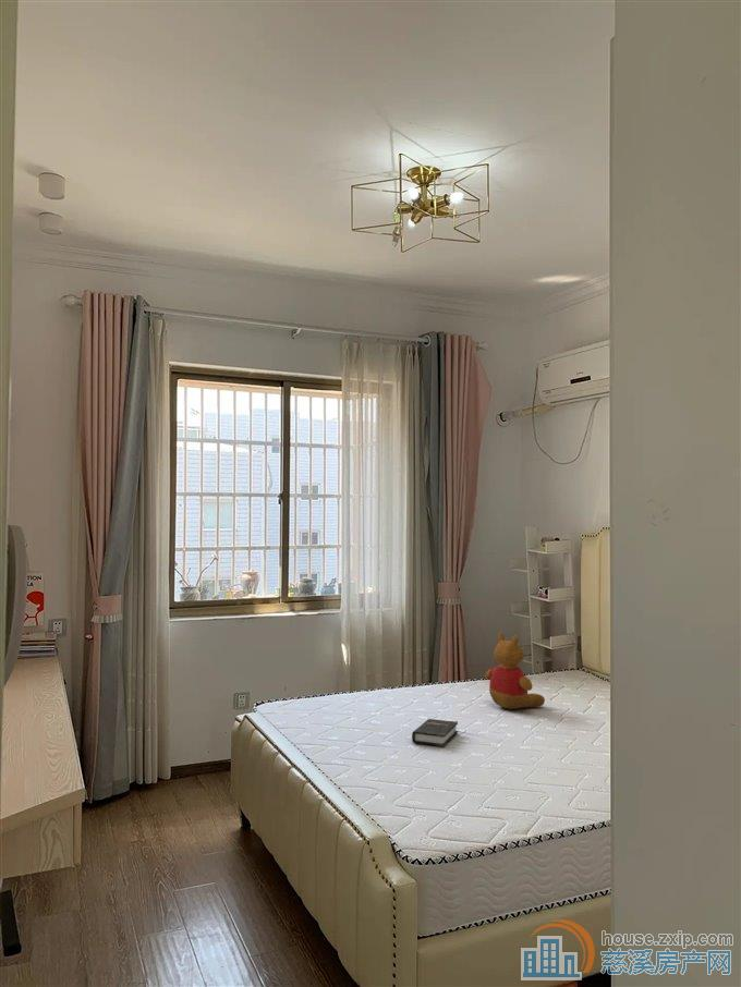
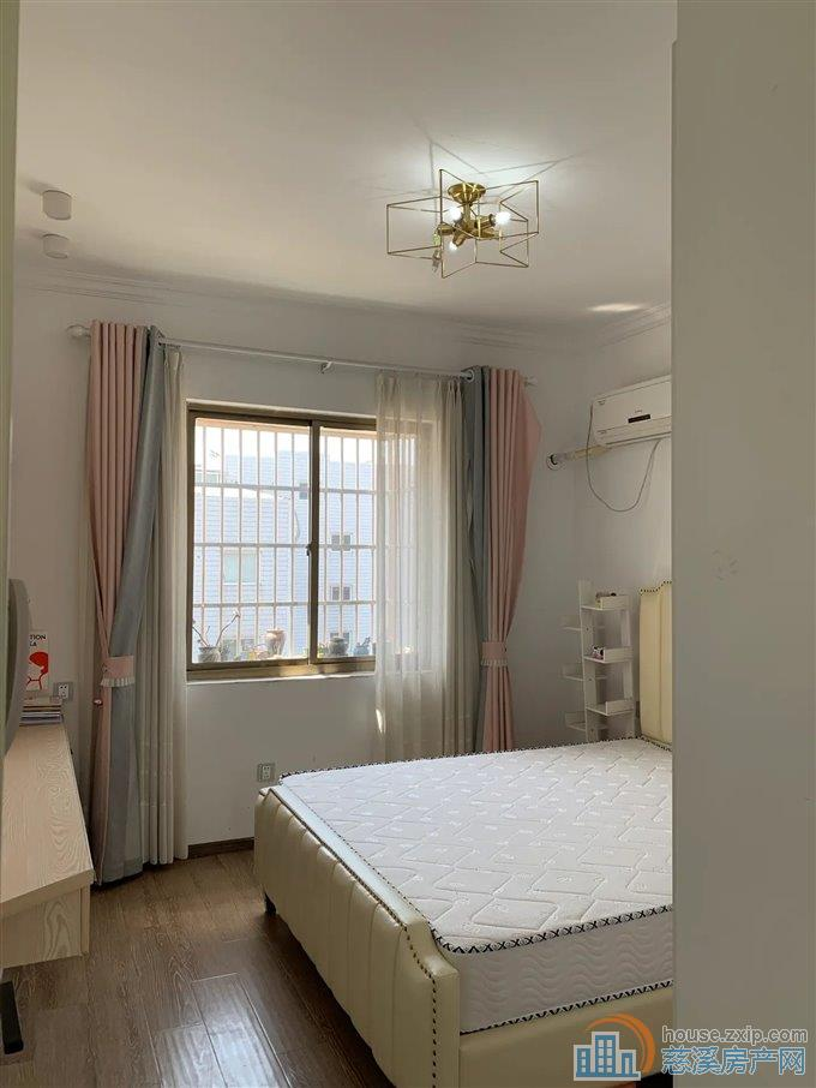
- teddy bear [485,632,546,710]
- hardback book [411,718,459,748]
